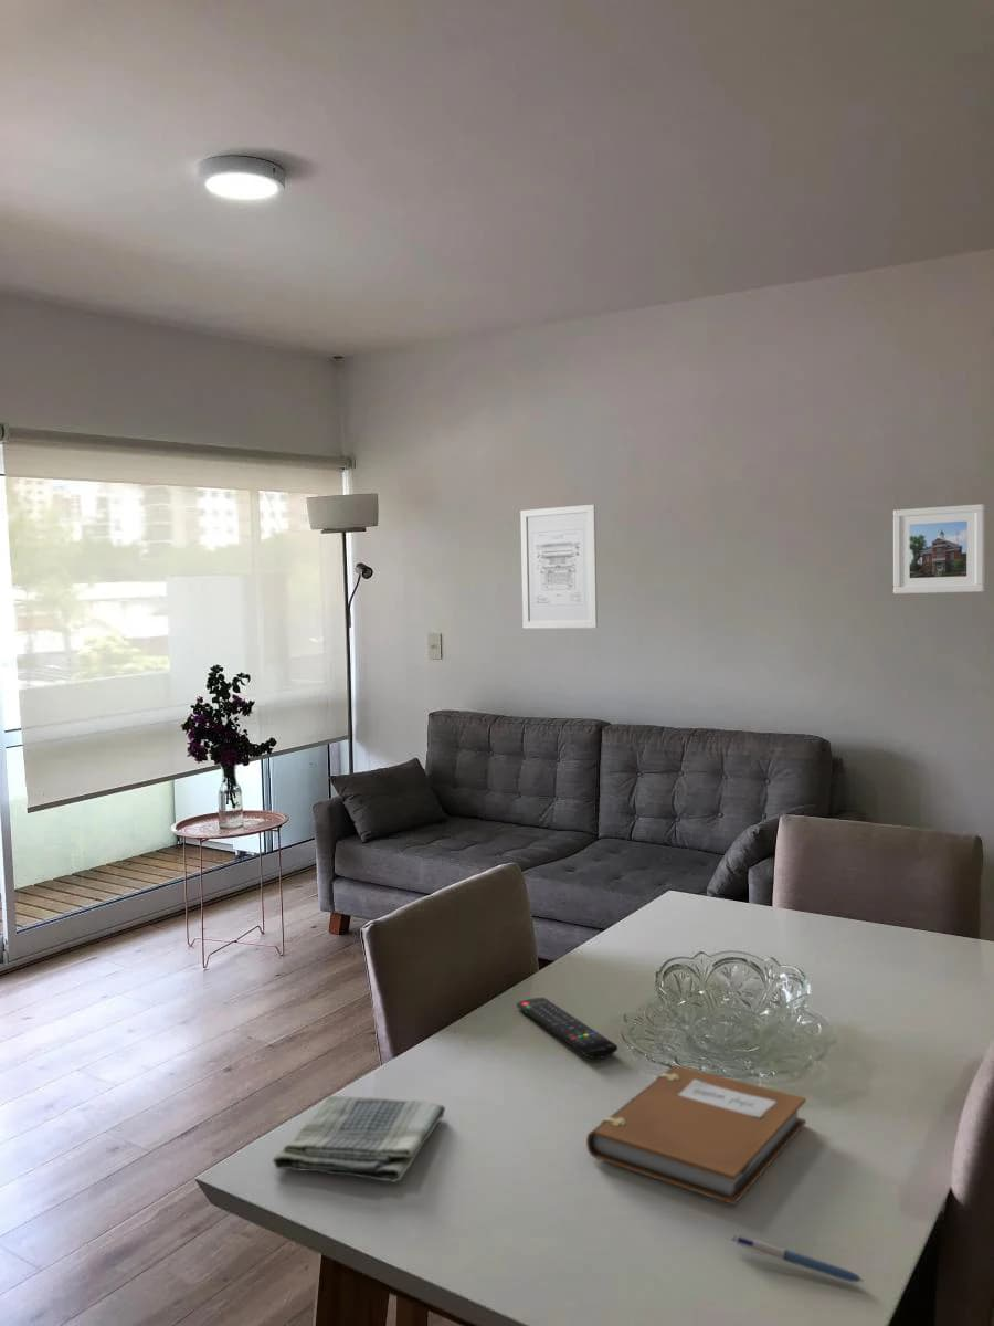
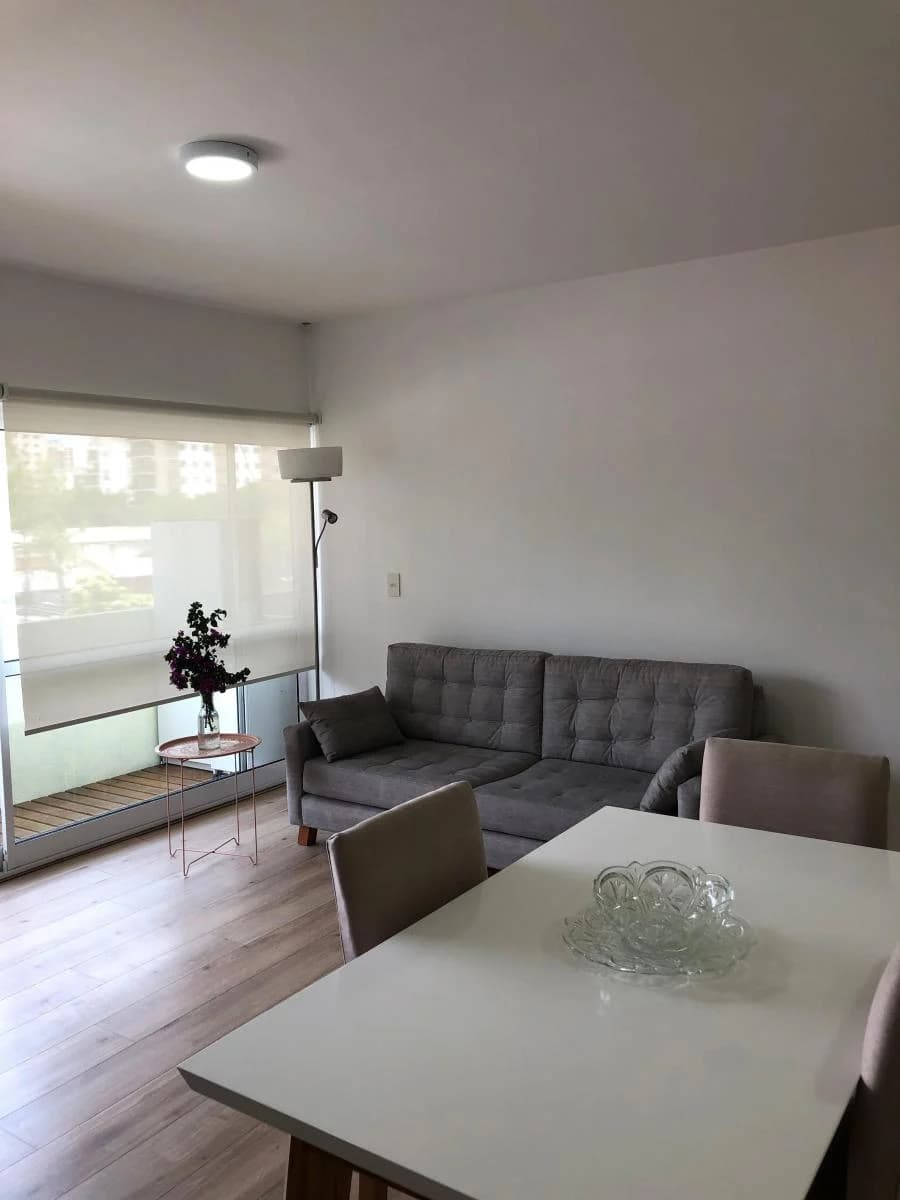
- dish towel [272,1095,446,1182]
- wall art [519,504,599,630]
- notebook [585,1064,807,1206]
- pen [731,1234,865,1283]
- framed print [892,503,985,594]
- remote control [516,997,618,1060]
